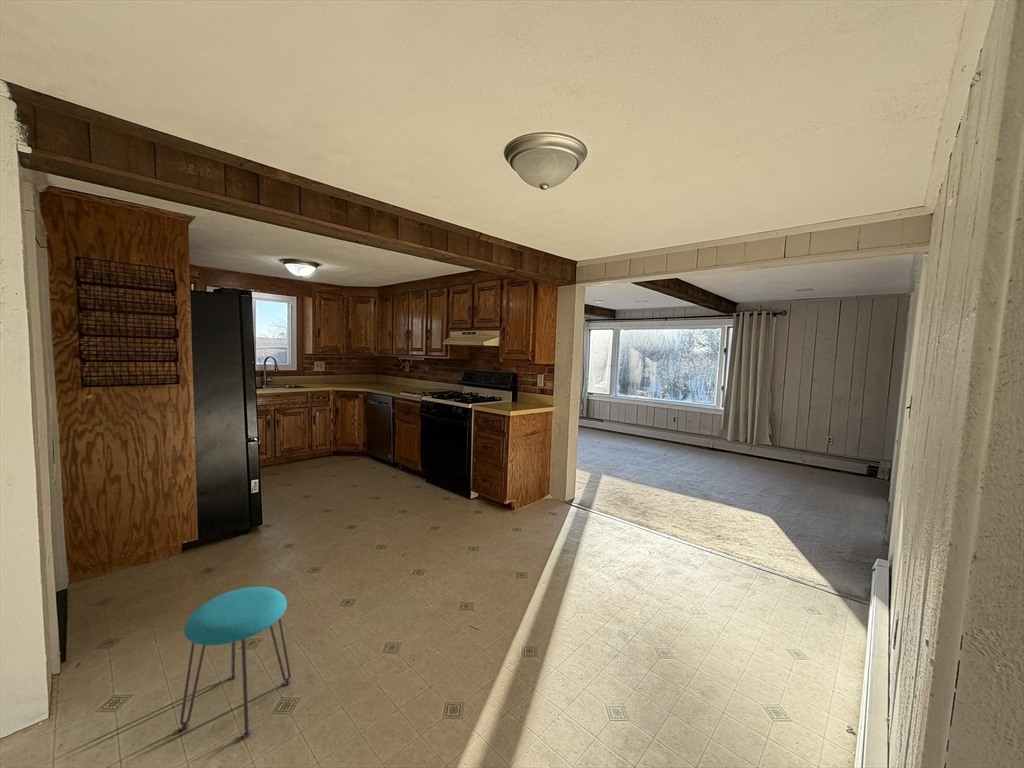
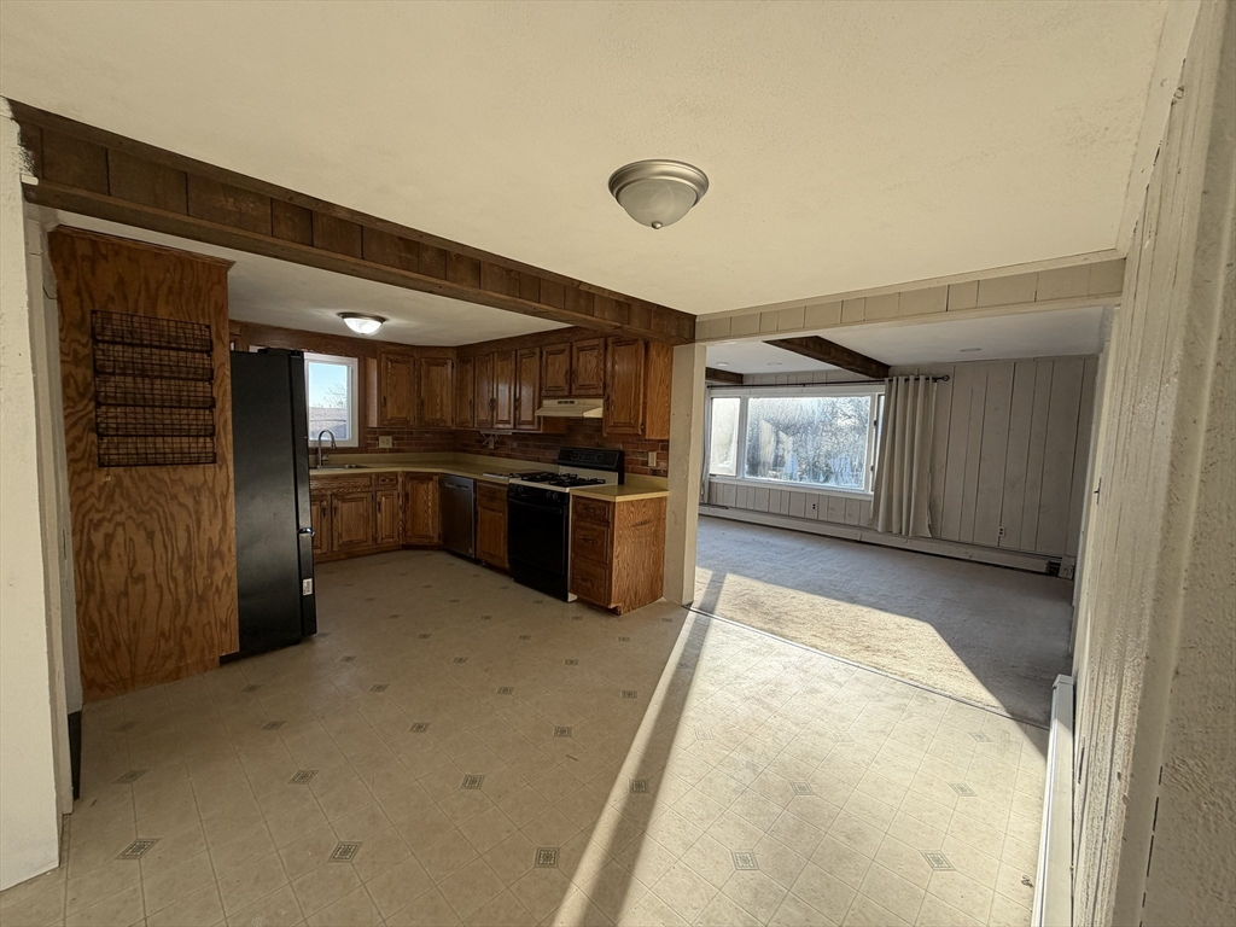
- stool [179,586,292,738]
